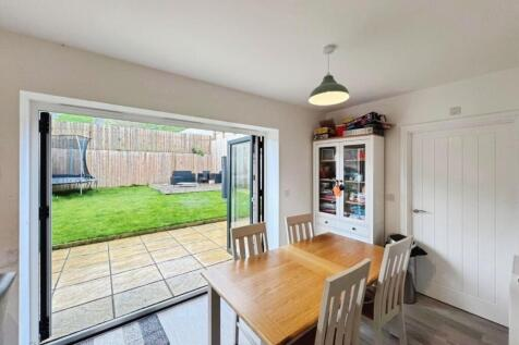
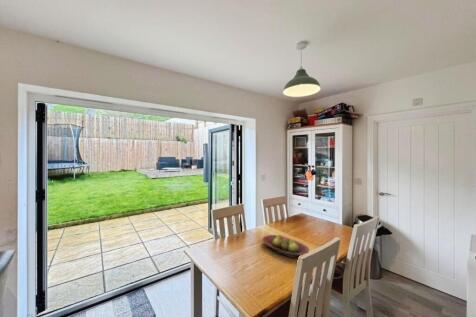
+ fruit bowl [261,234,310,259]
